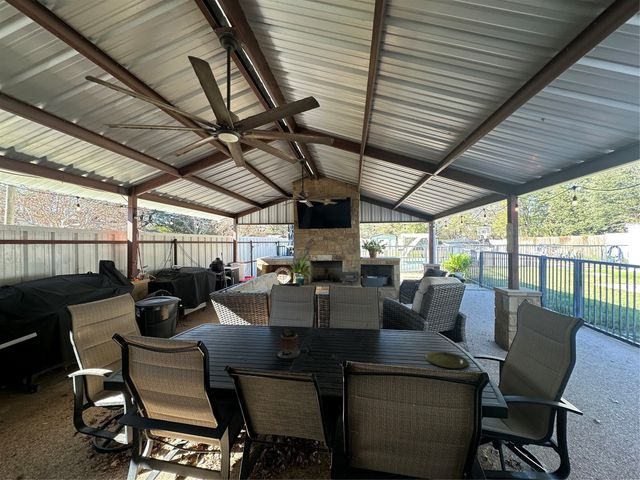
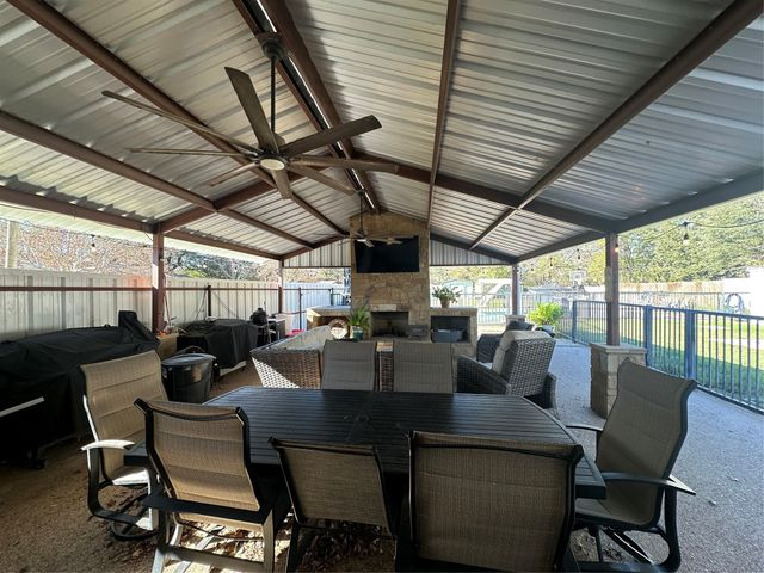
- plate [425,350,469,369]
- succulent planter [277,328,300,359]
